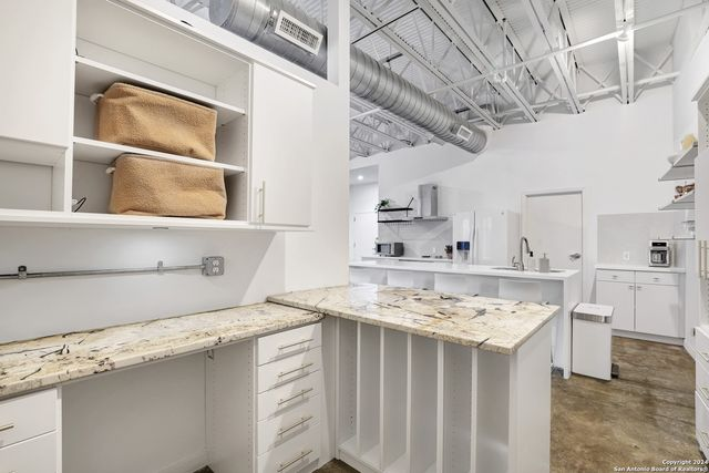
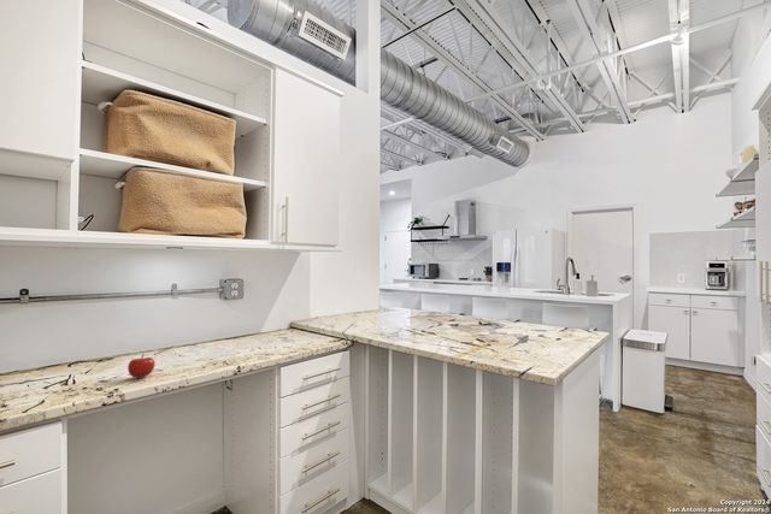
+ apple [126,353,155,379]
